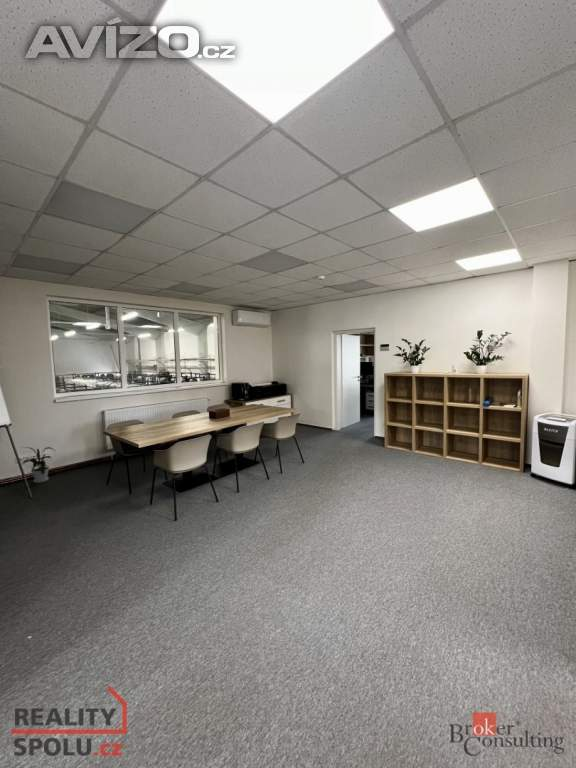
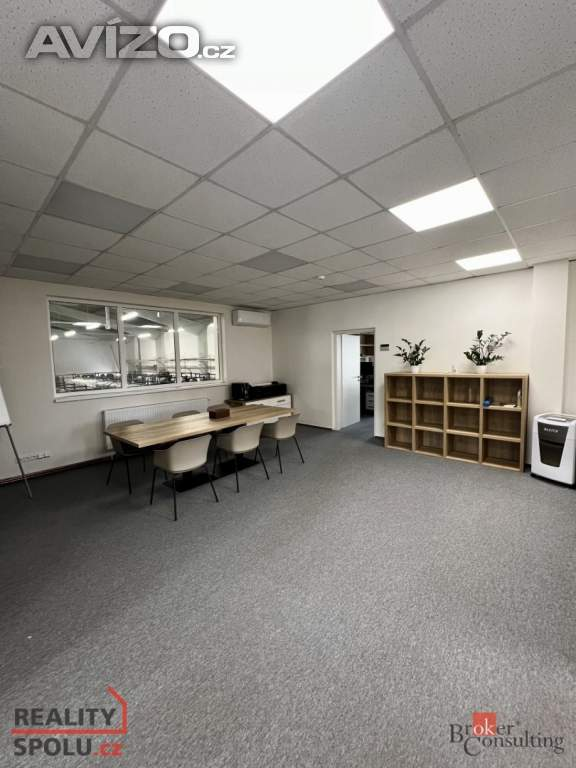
- house plant [21,446,55,484]
